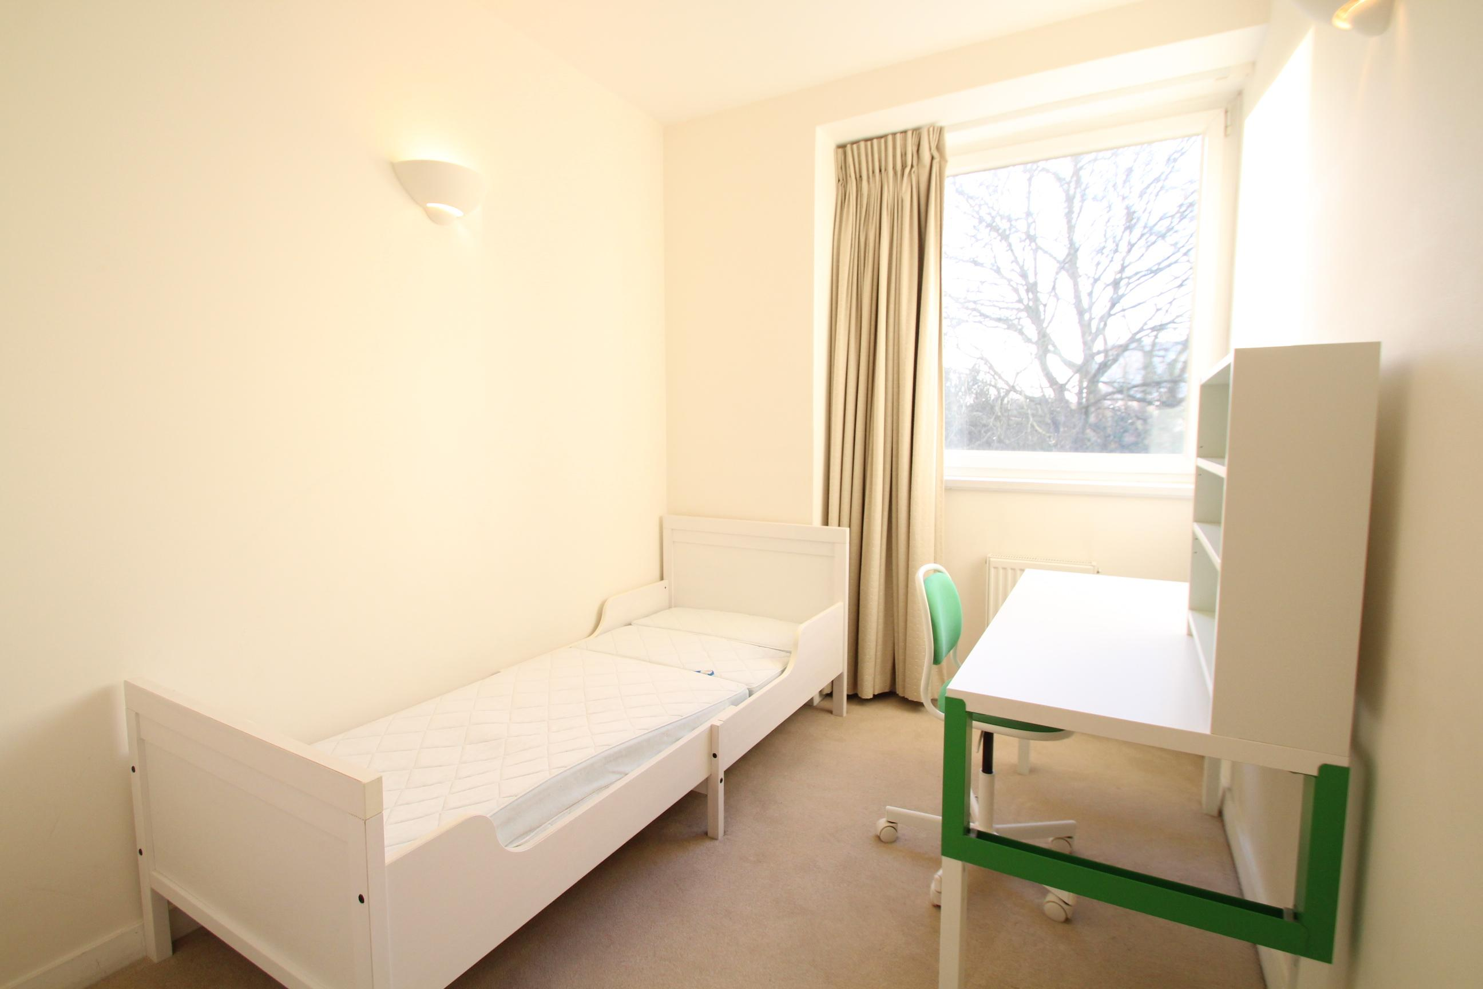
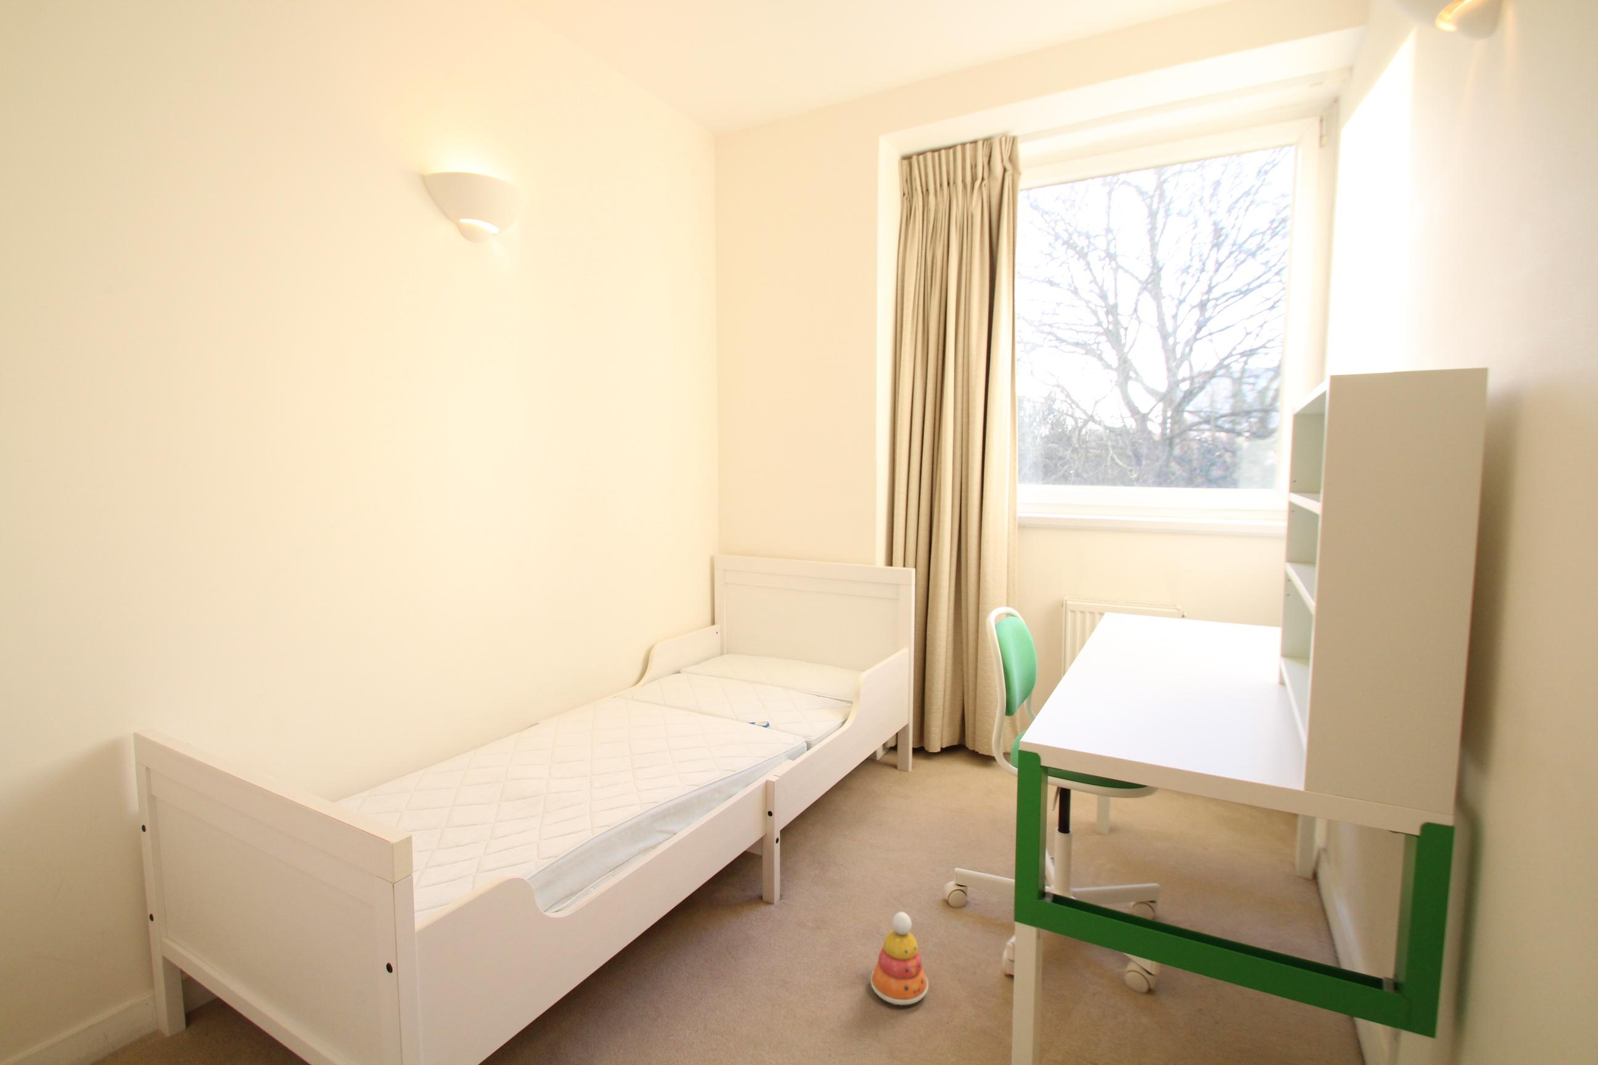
+ stacking toy [870,912,929,1006]
